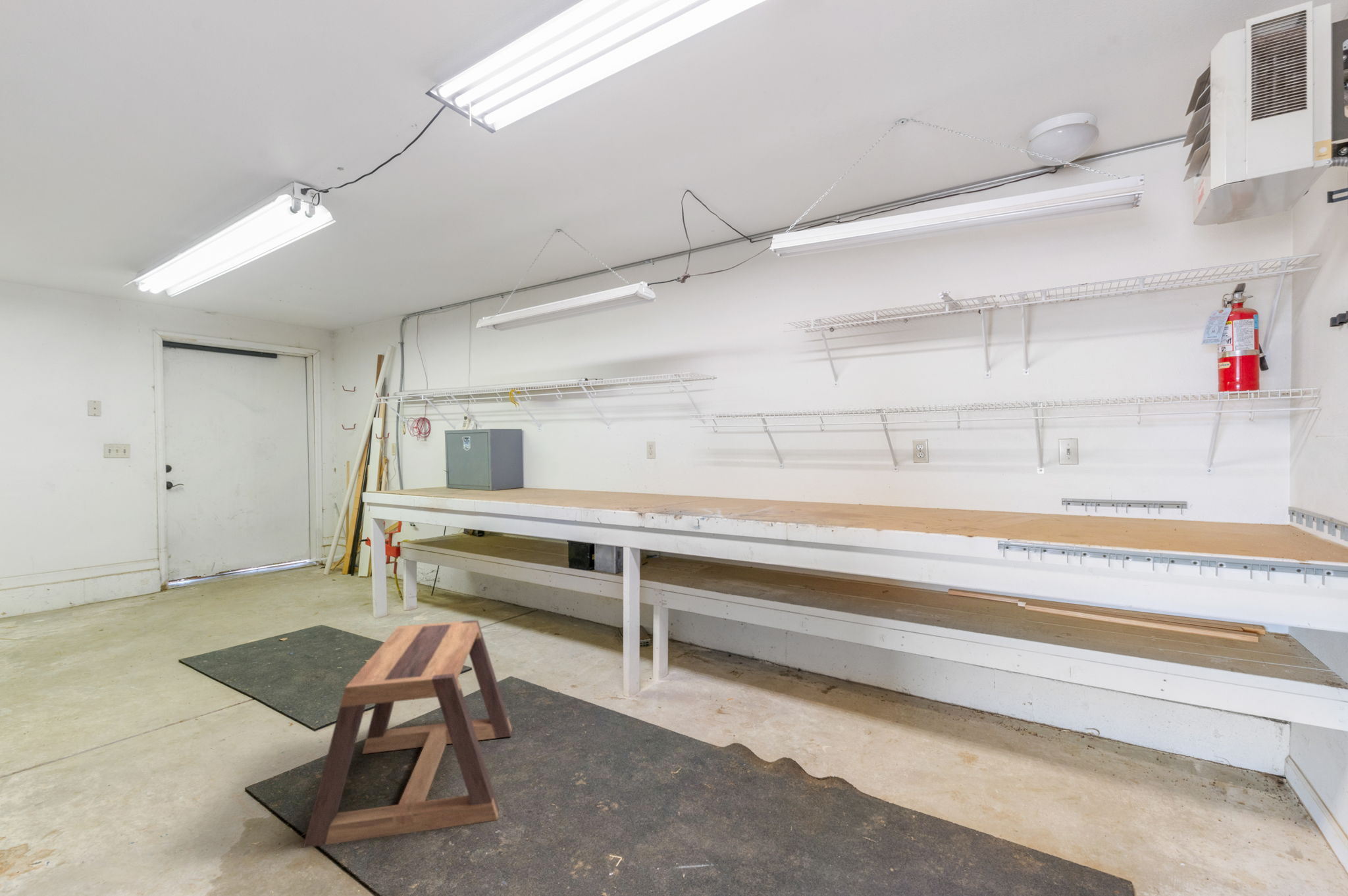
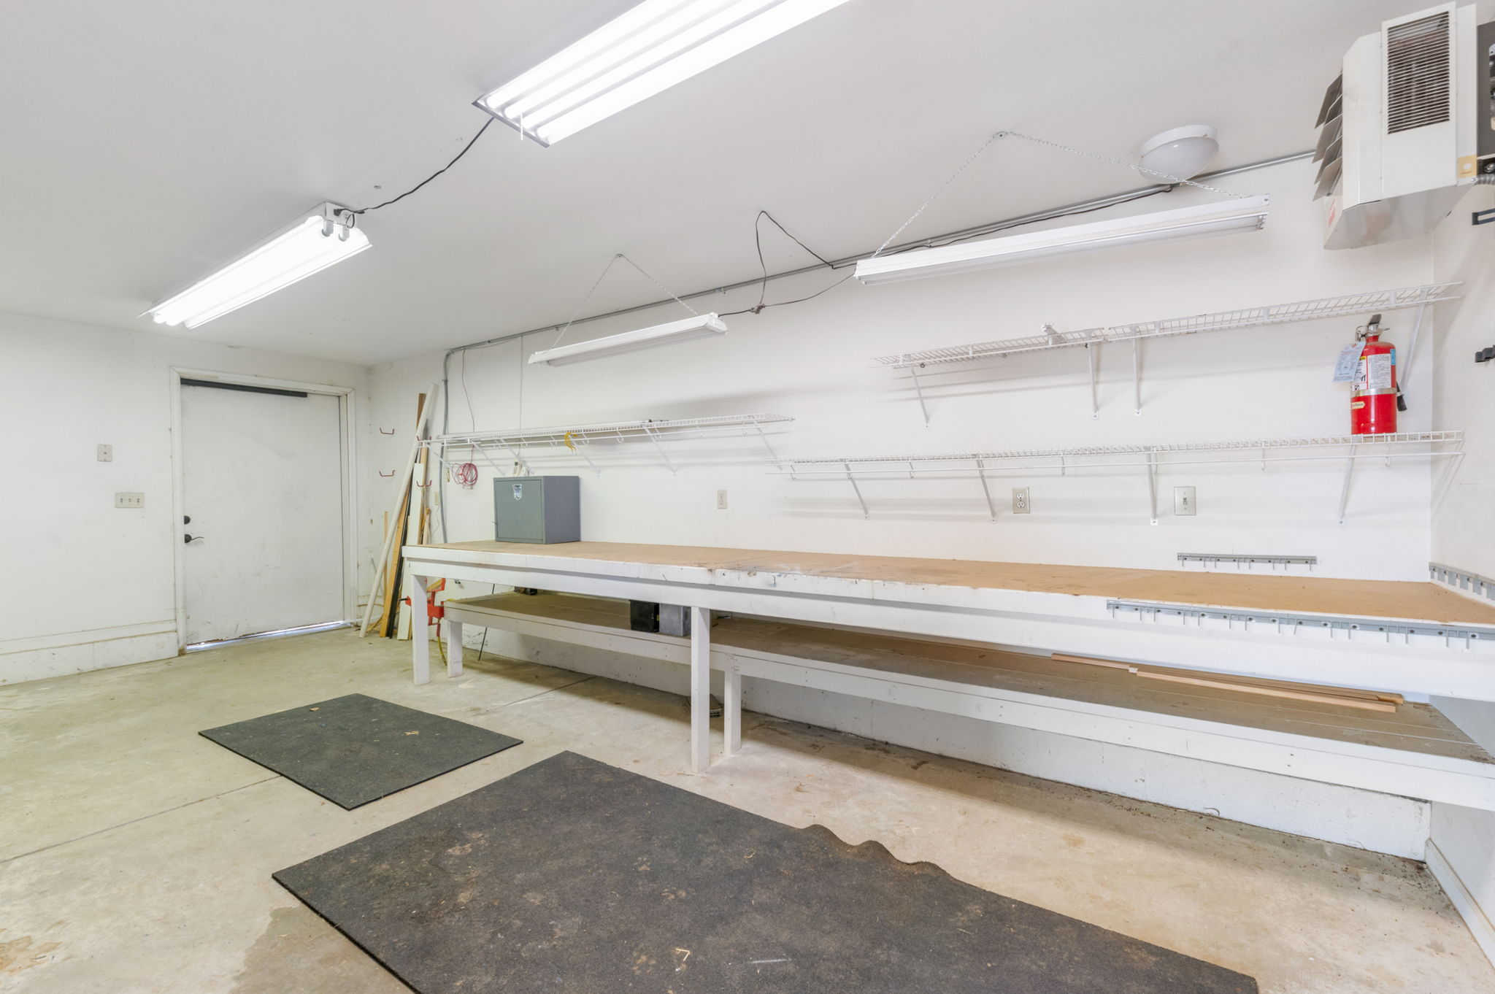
- stool [302,619,513,849]
